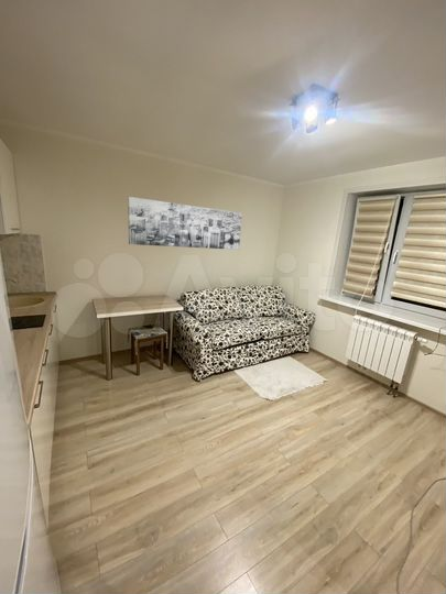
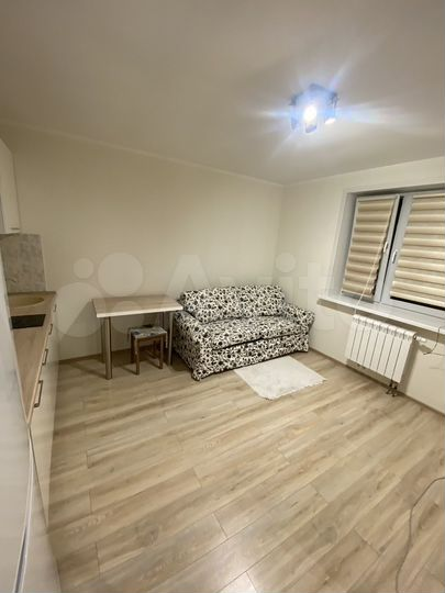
- wall art [127,196,243,251]
